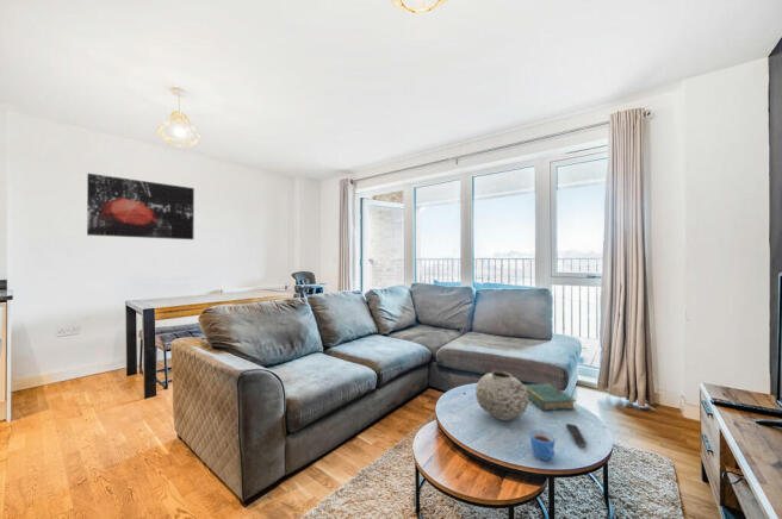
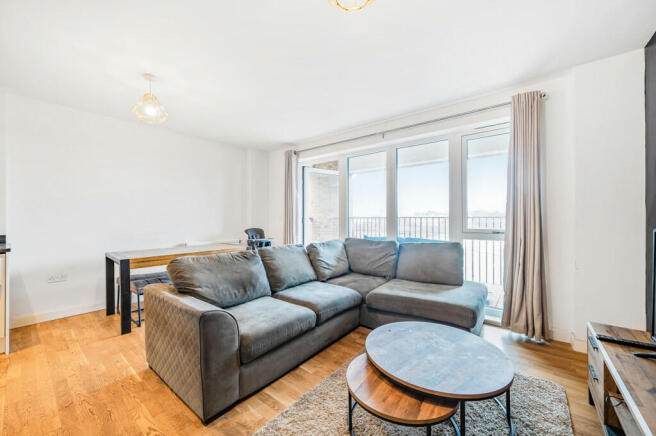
- wall art [86,173,196,240]
- book [522,382,577,412]
- remote control [565,423,588,448]
- mug [528,430,557,461]
- vase [474,370,529,421]
